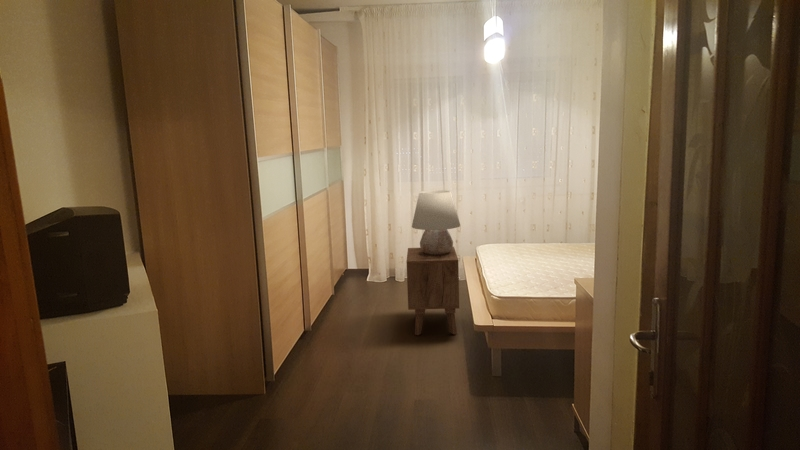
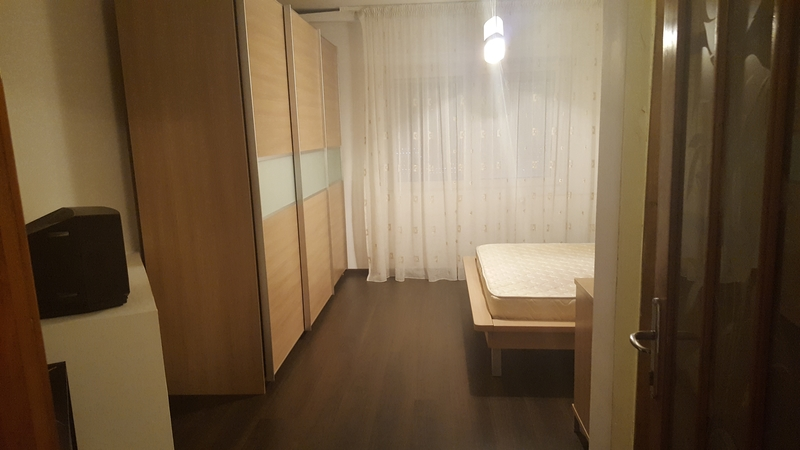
- nightstand [405,246,461,336]
- table lamp [411,189,461,255]
